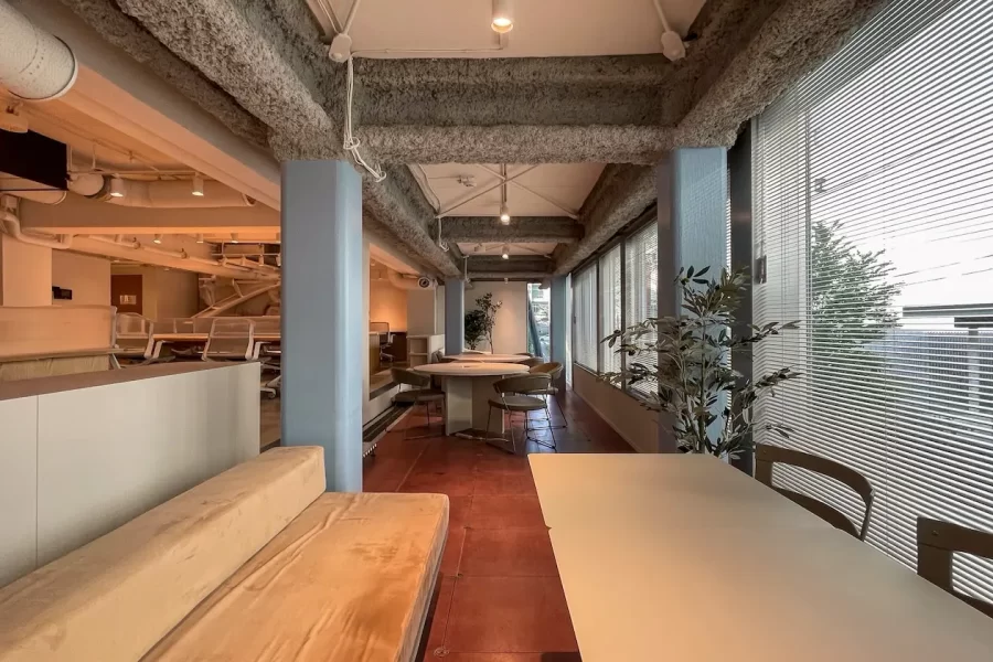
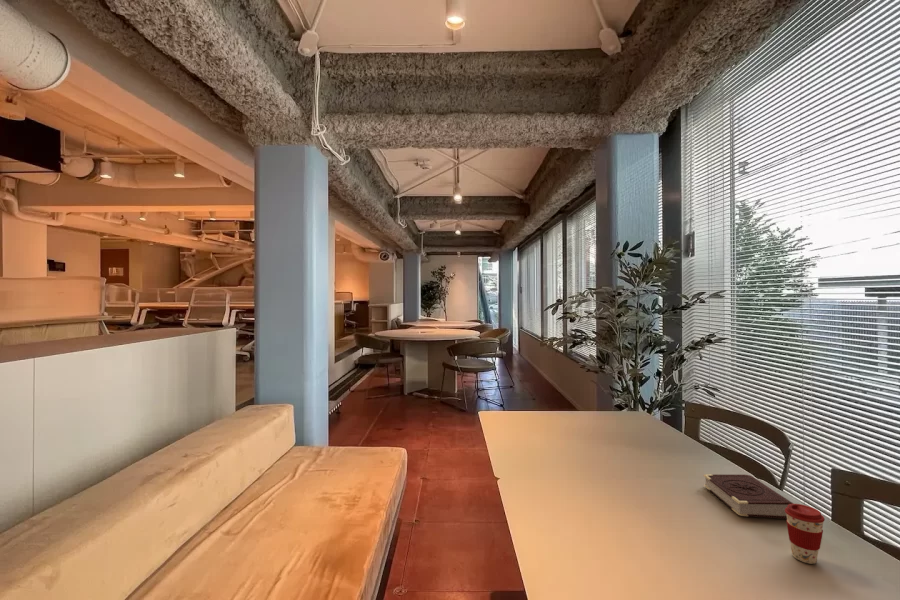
+ book [703,473,795,520]
+ coffee cup [785,503,826,565]
